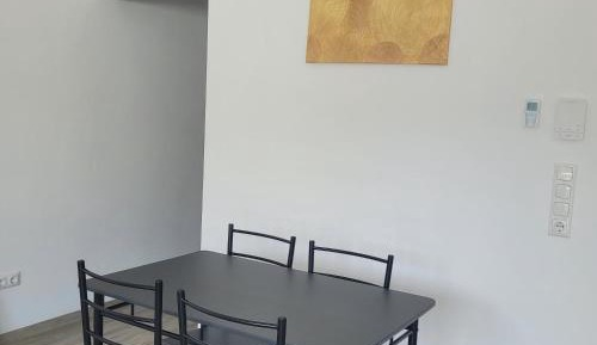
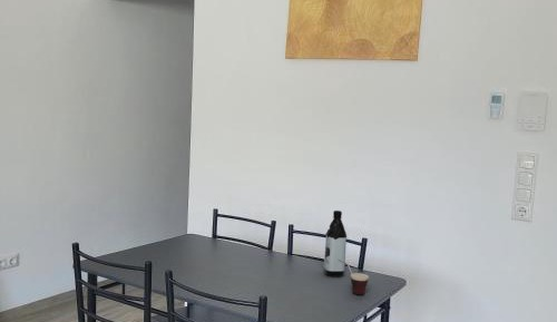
+ cup [338,260,370,295]
+ water bottle [323,209,348,277]
